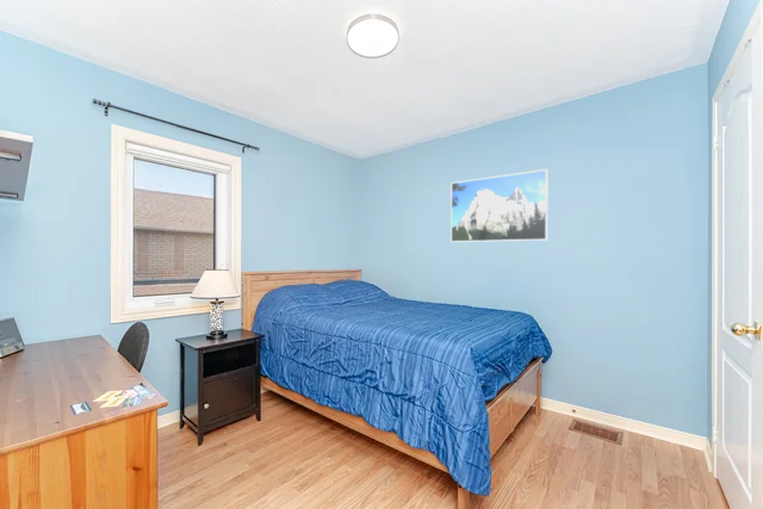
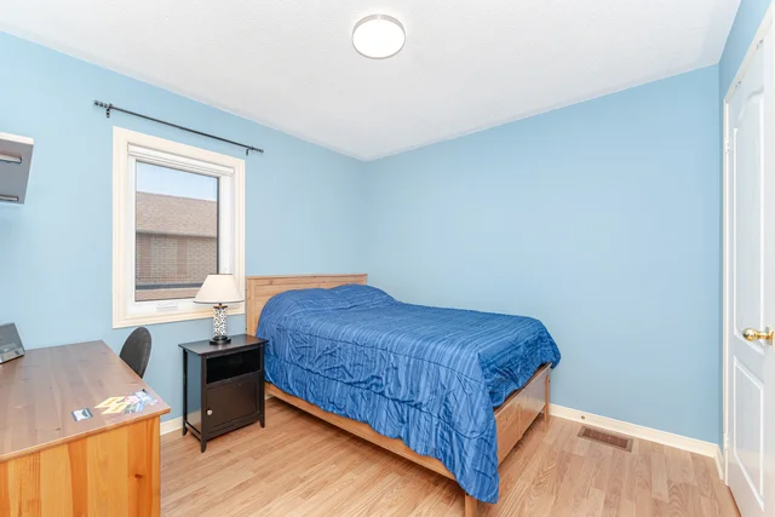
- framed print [449,168,550,243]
